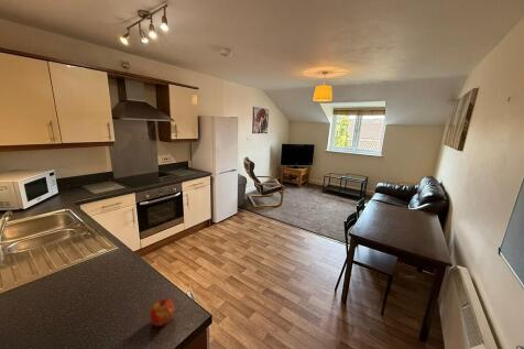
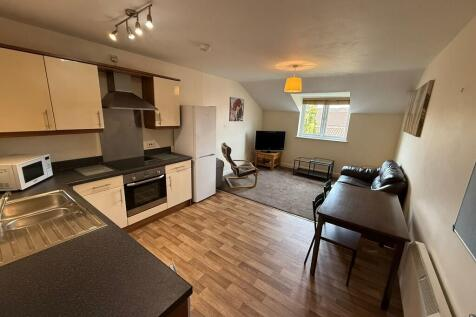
- apple [149,297,175,327]
